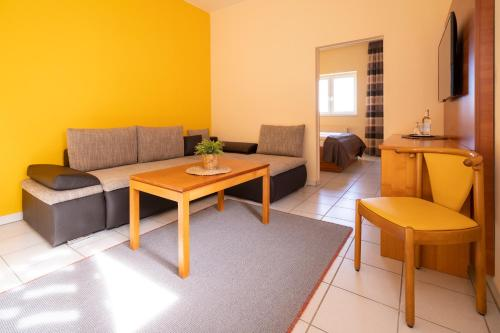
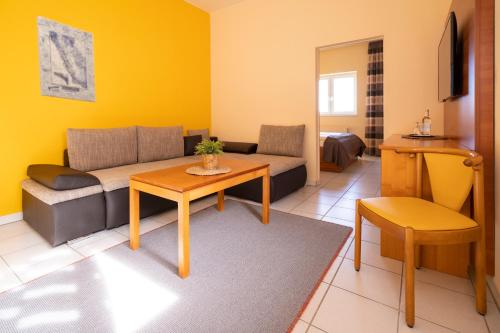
+ wall art [36,15,97,103]
